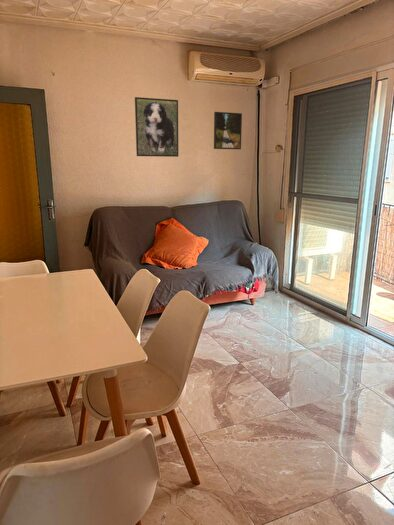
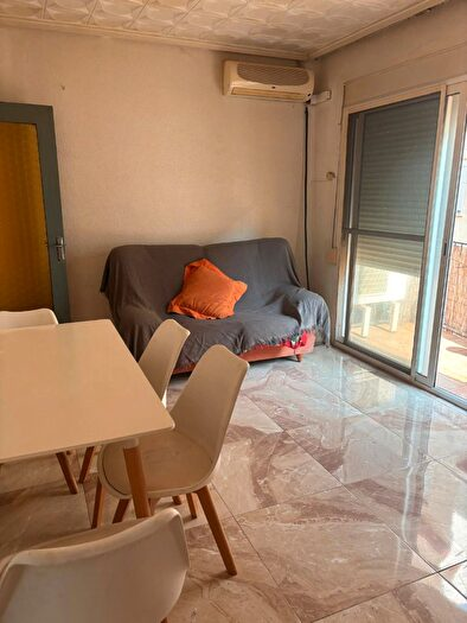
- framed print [213,111,243,150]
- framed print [134,96,179,158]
